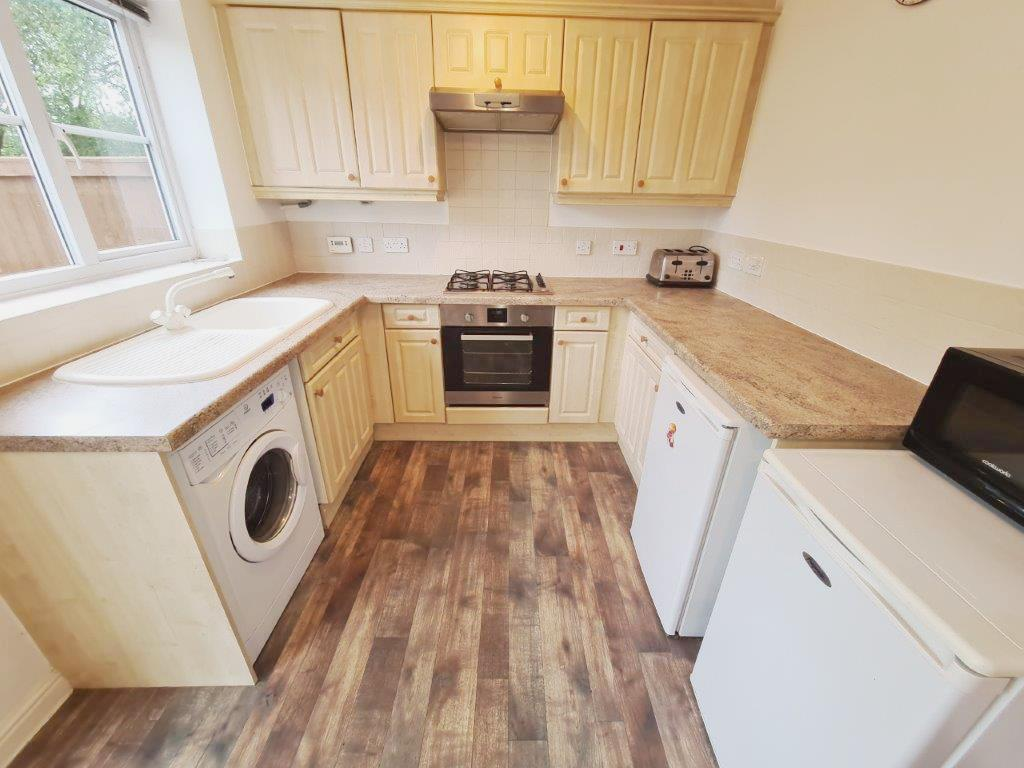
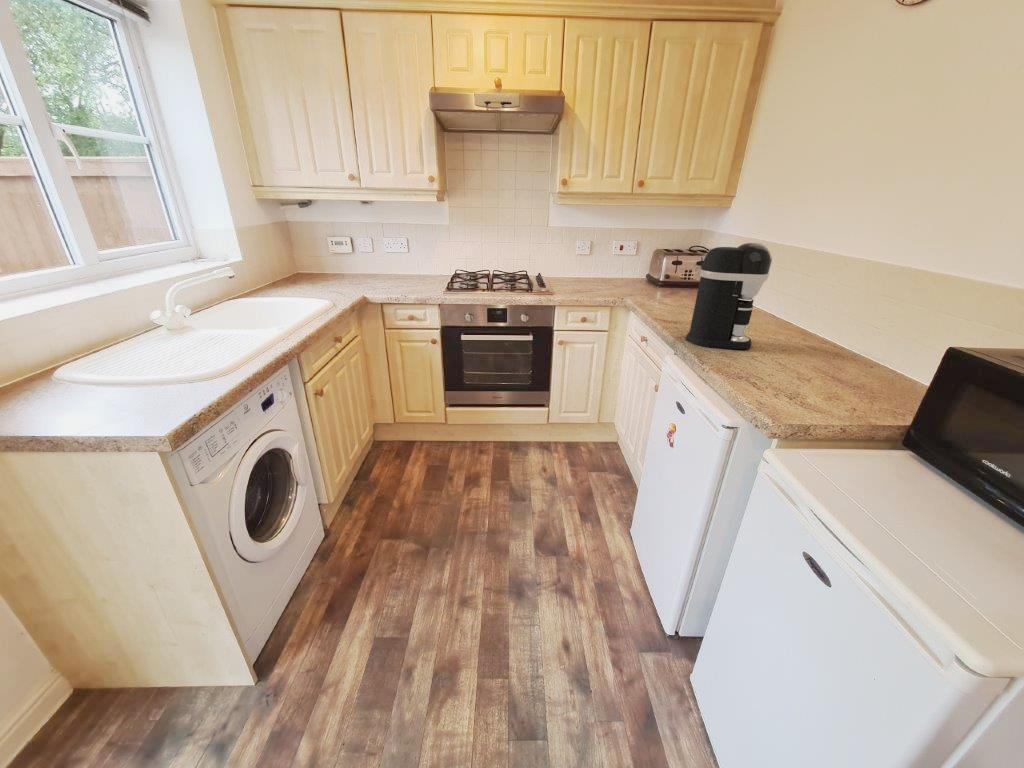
+ coffee maker [685,242,773,350]
